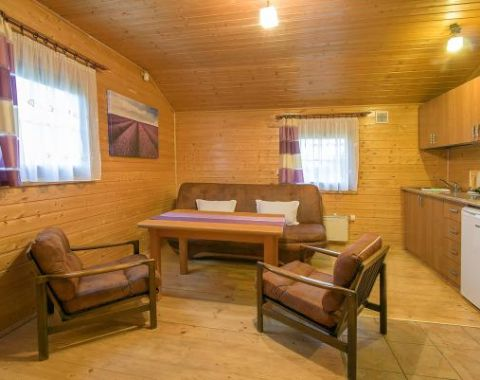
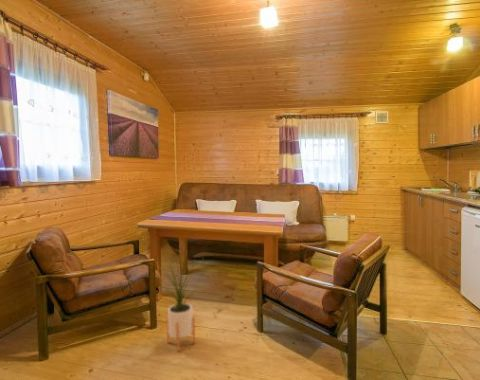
+ house plant [155,251,204,352]
